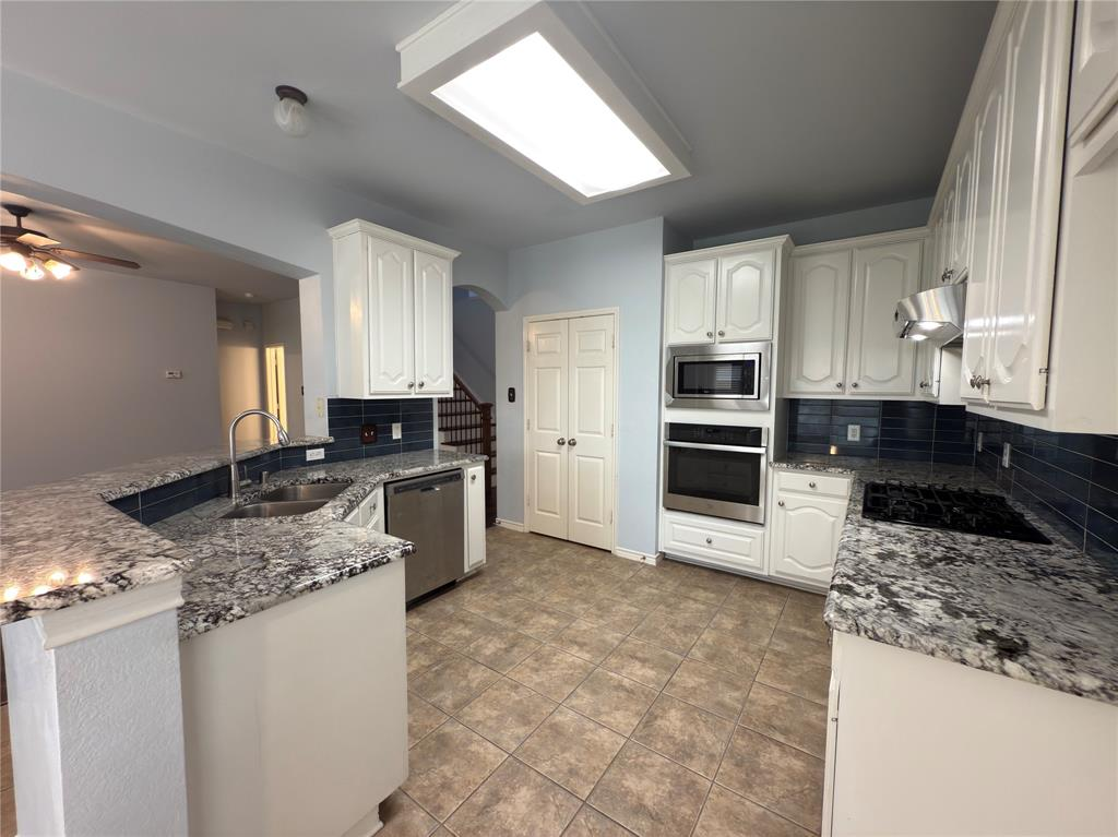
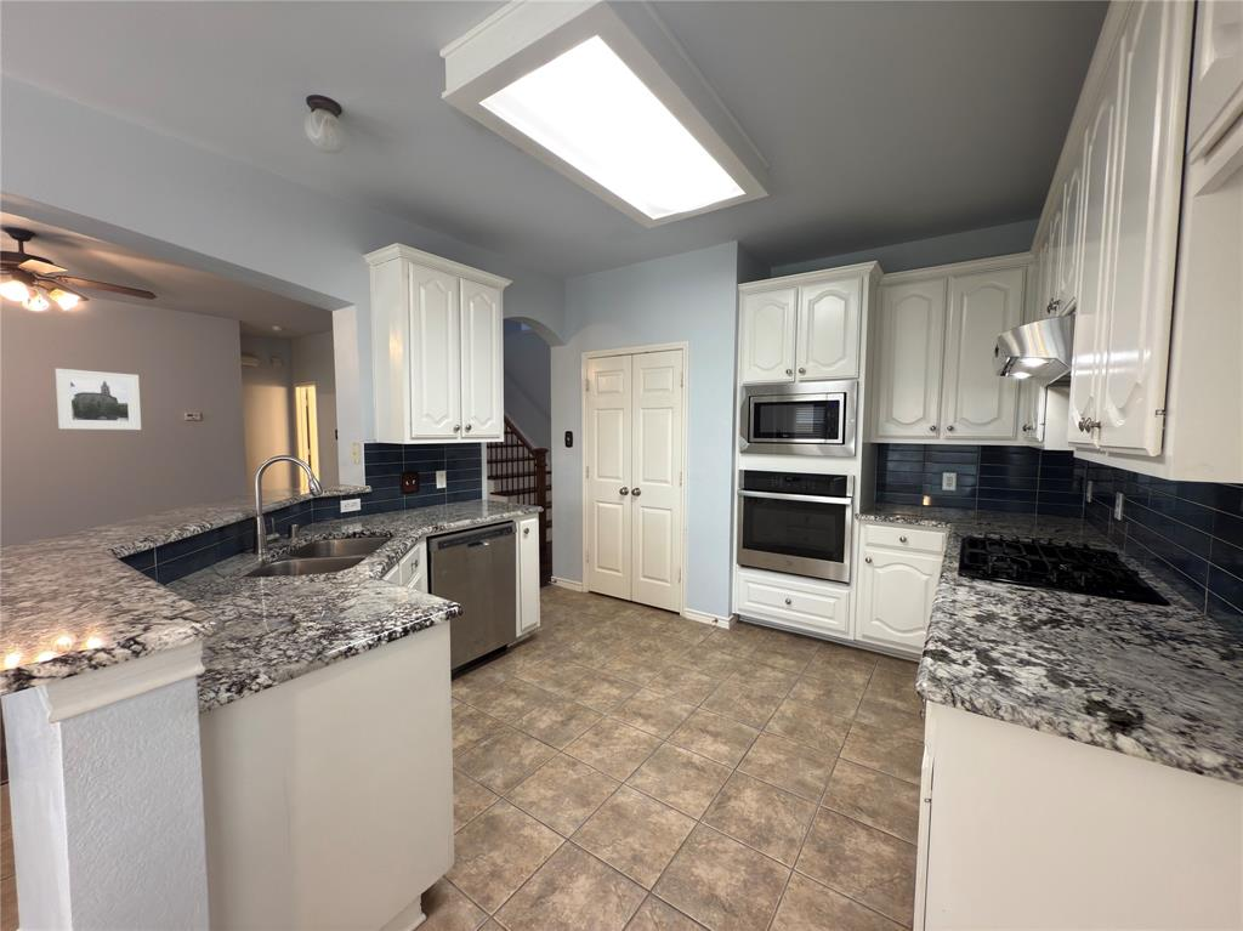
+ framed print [53,368,142,431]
